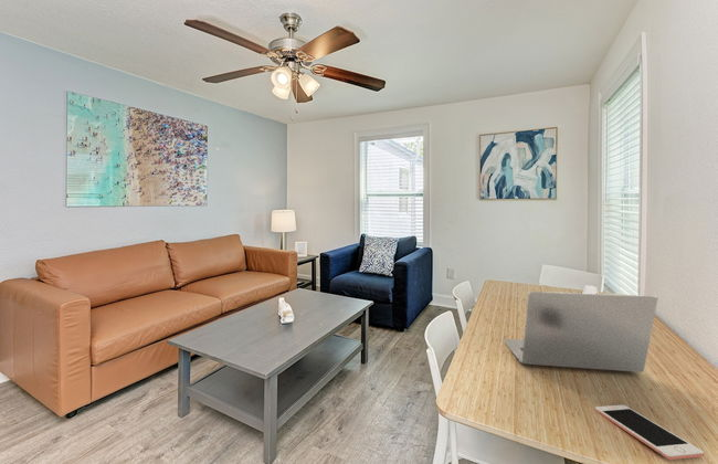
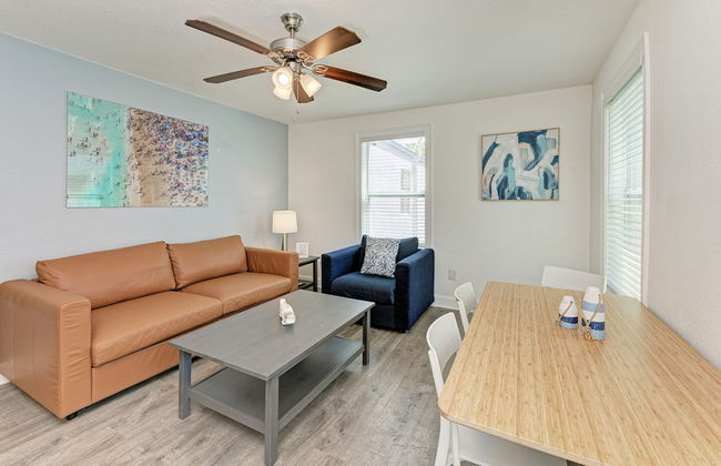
- laptop [503,291,659,373]
- cell phone [594,404,705,461]
